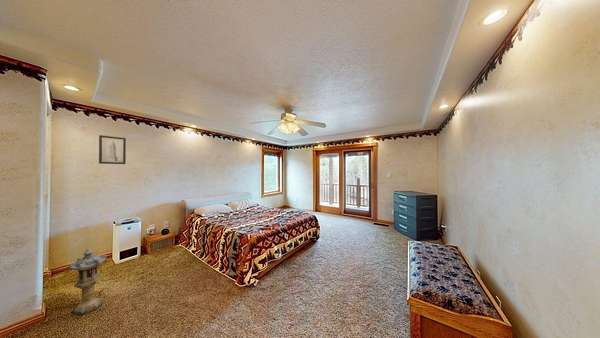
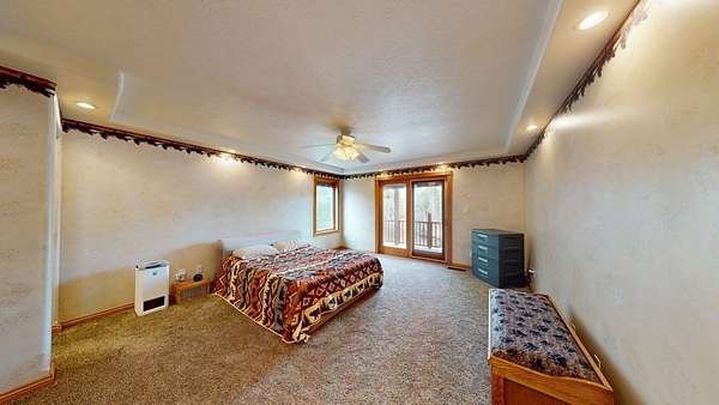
- wall art [98,134,127,165]
- lantern [68,248,107,316]
